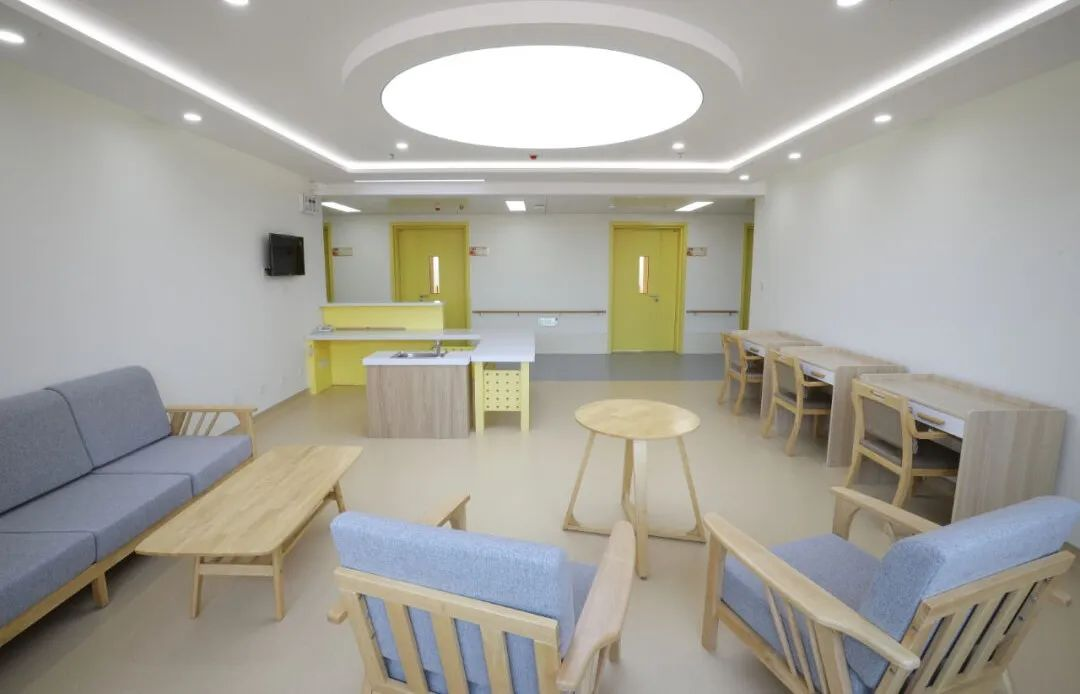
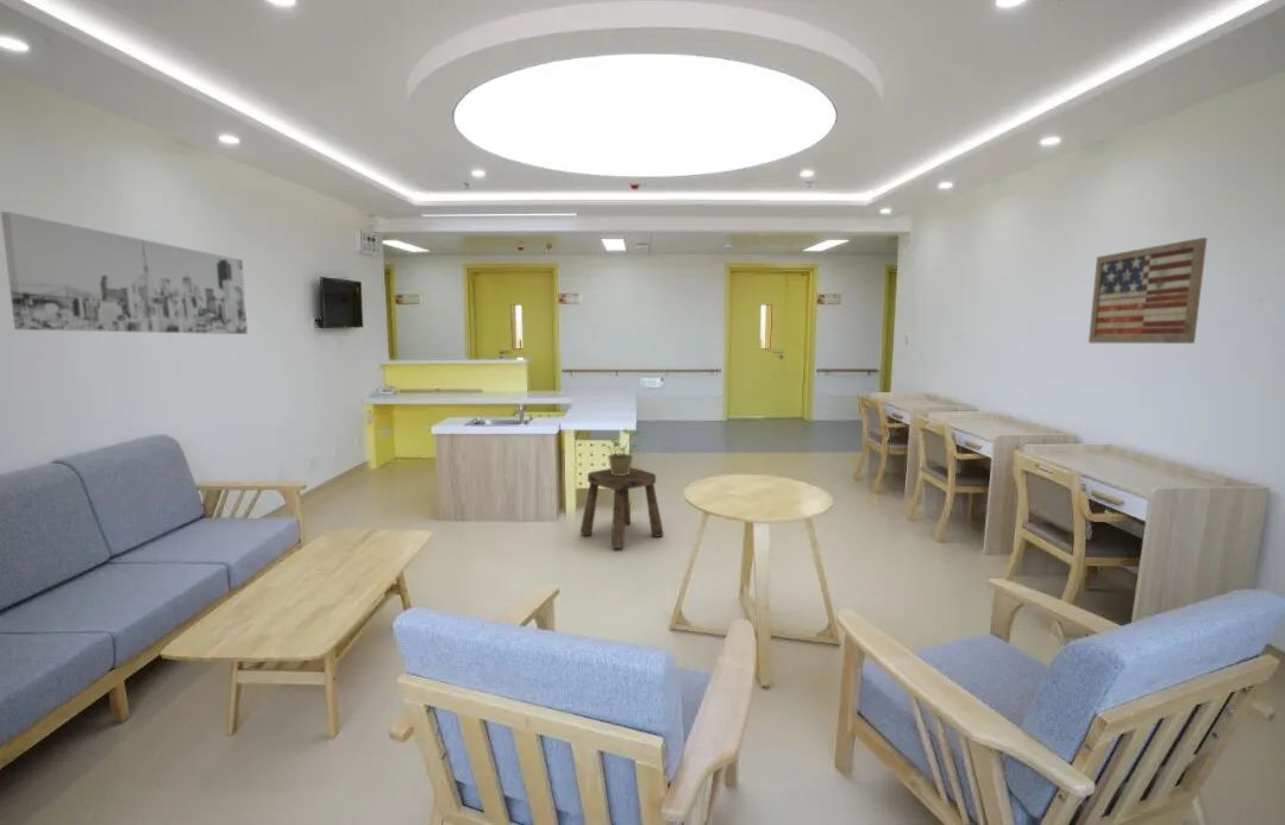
+ wall art [0,210,249,335]
+ potted plant [604,428,642,476]
+ stool [579,466,664,549]
+ wall art [1087,237,1208,345]
